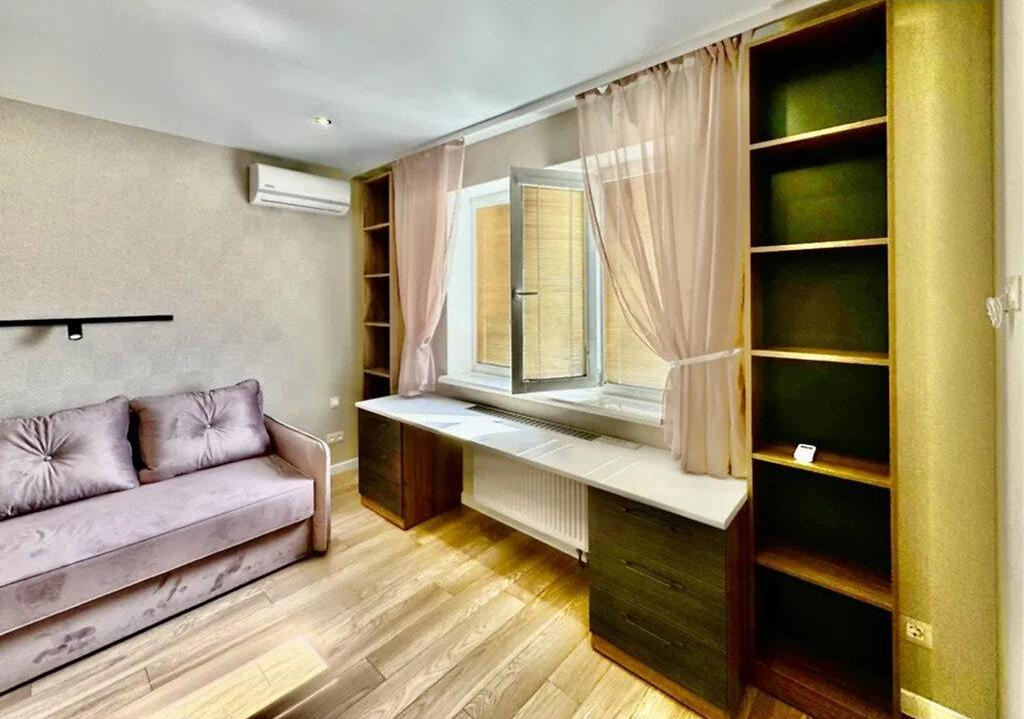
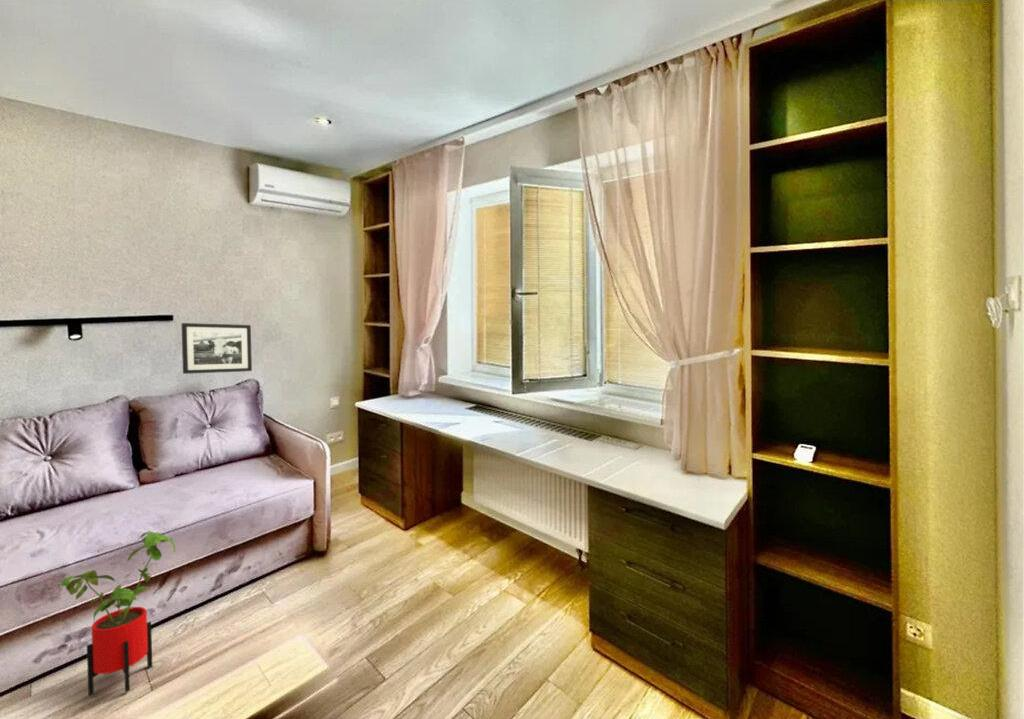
+ house plant [60,530,176,697]
+ picture frame [181,322,253,375]
